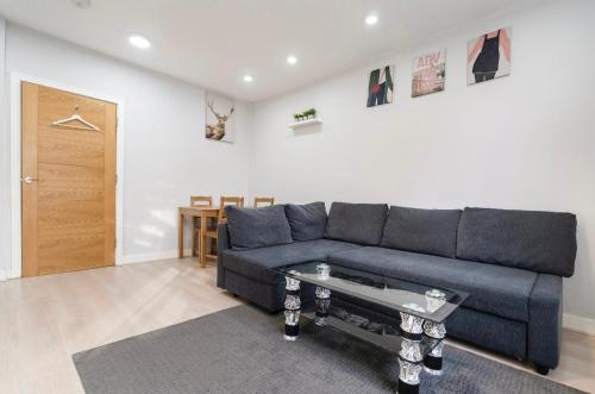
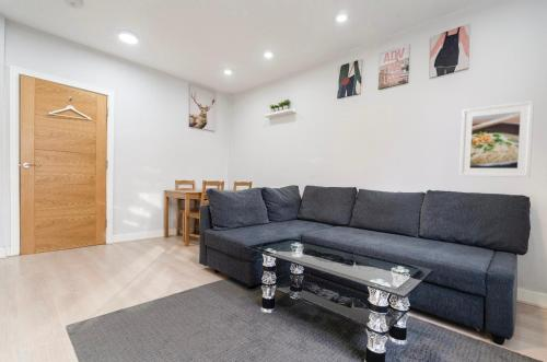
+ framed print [458,100,535,178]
